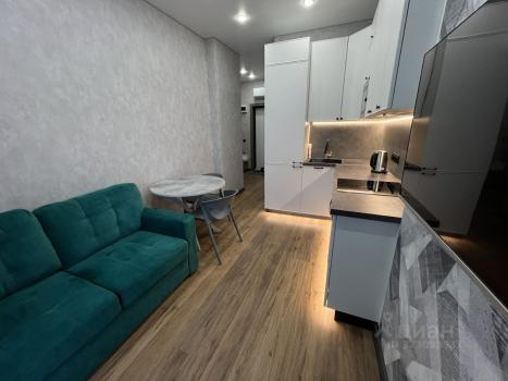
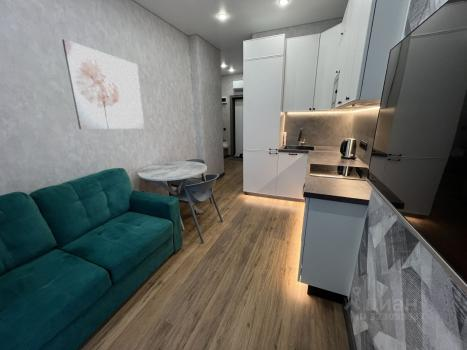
+ wall art [61,38,145,130]
